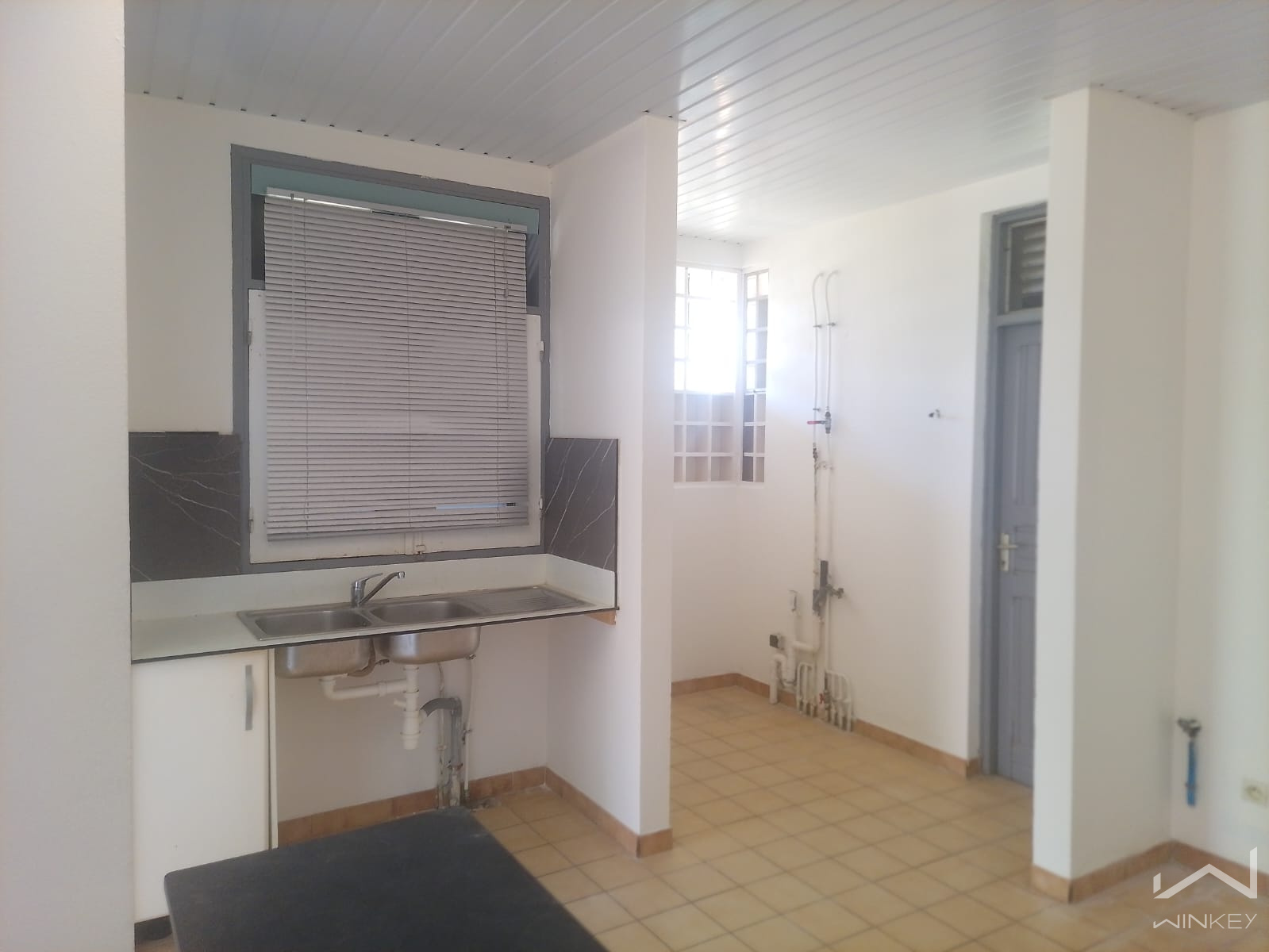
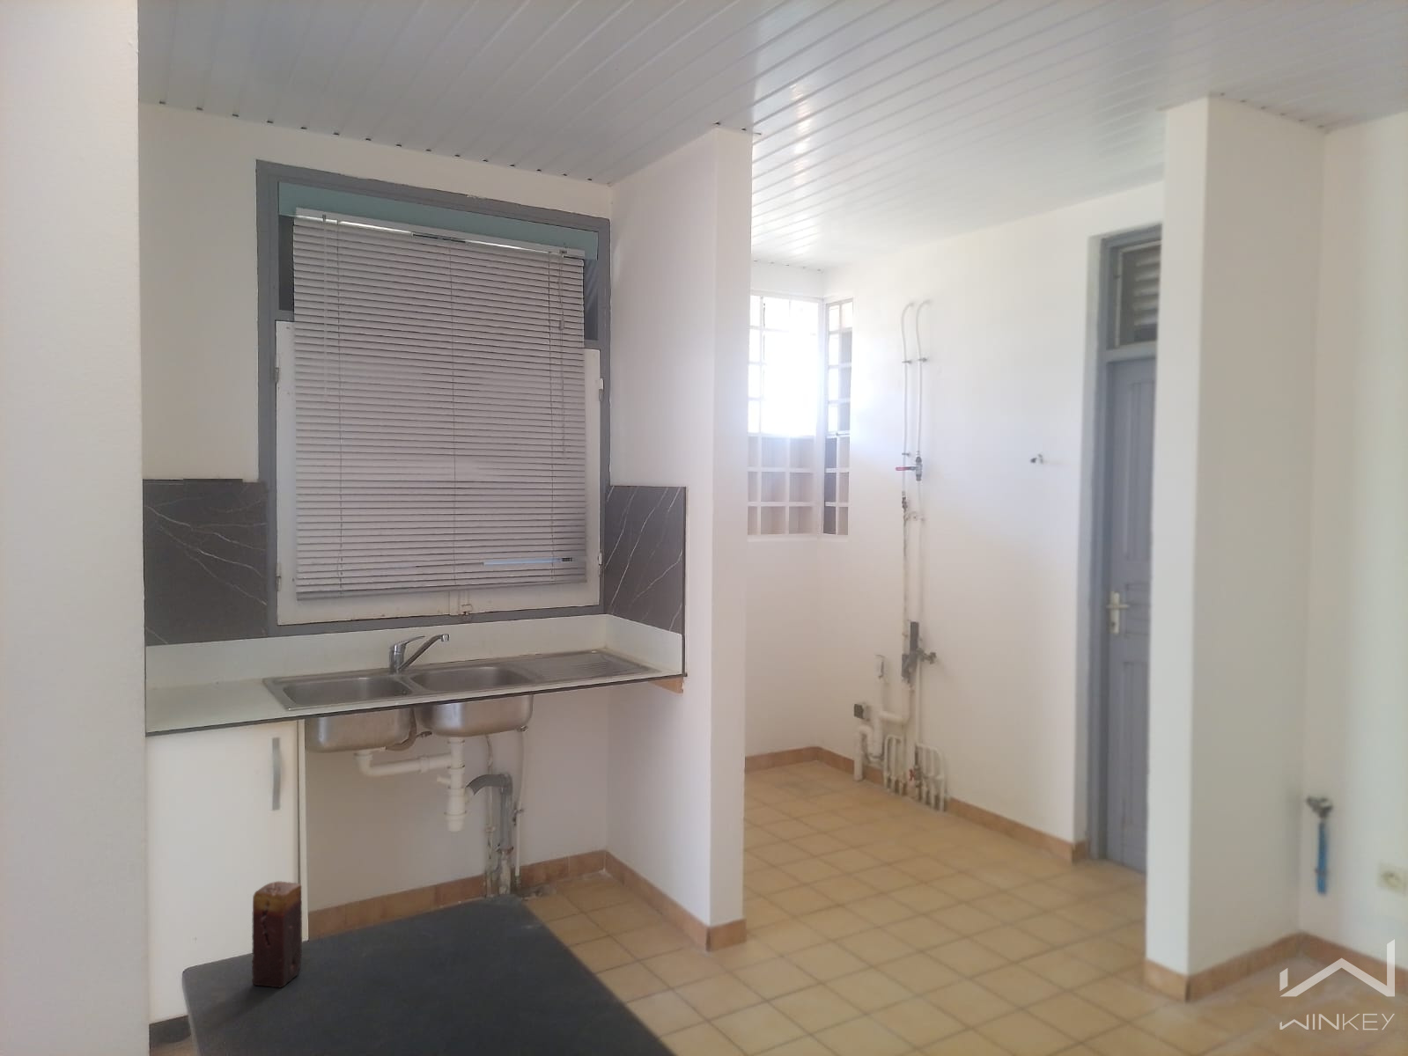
+ candle [251,880,303,989]
